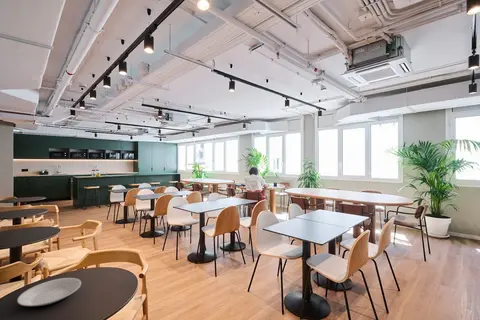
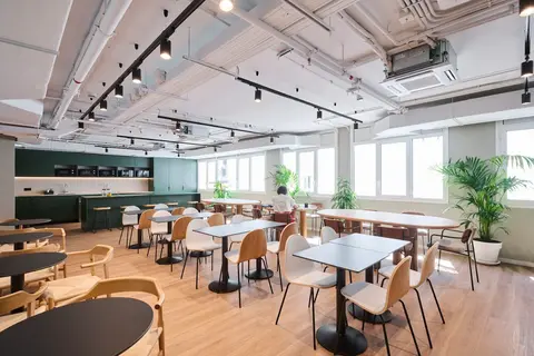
- plate [16,277,82,308]
